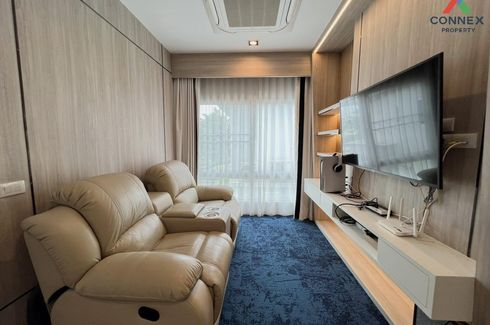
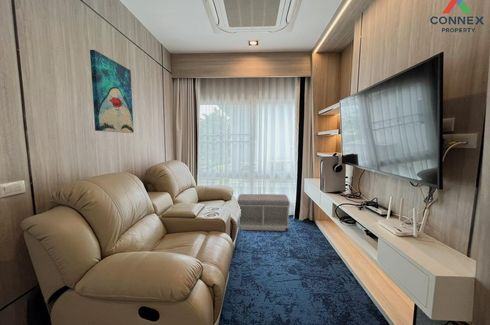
+ wall art [89,49,135,134]
+ bench [236,193,291,232]
